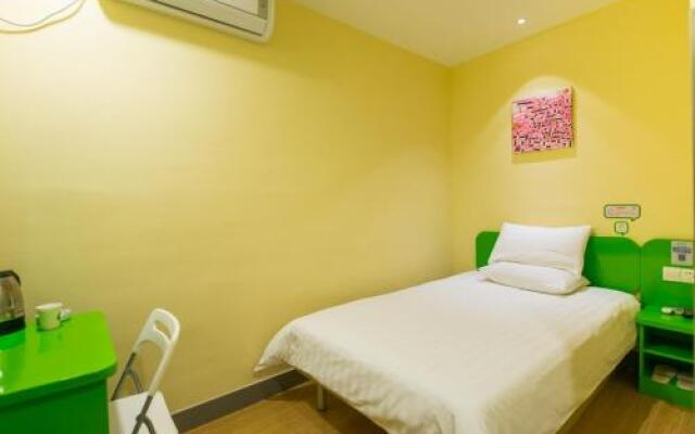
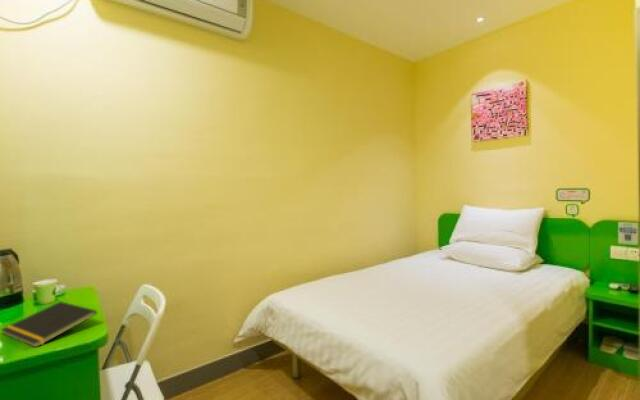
+ notepad [0,300,98,349]
